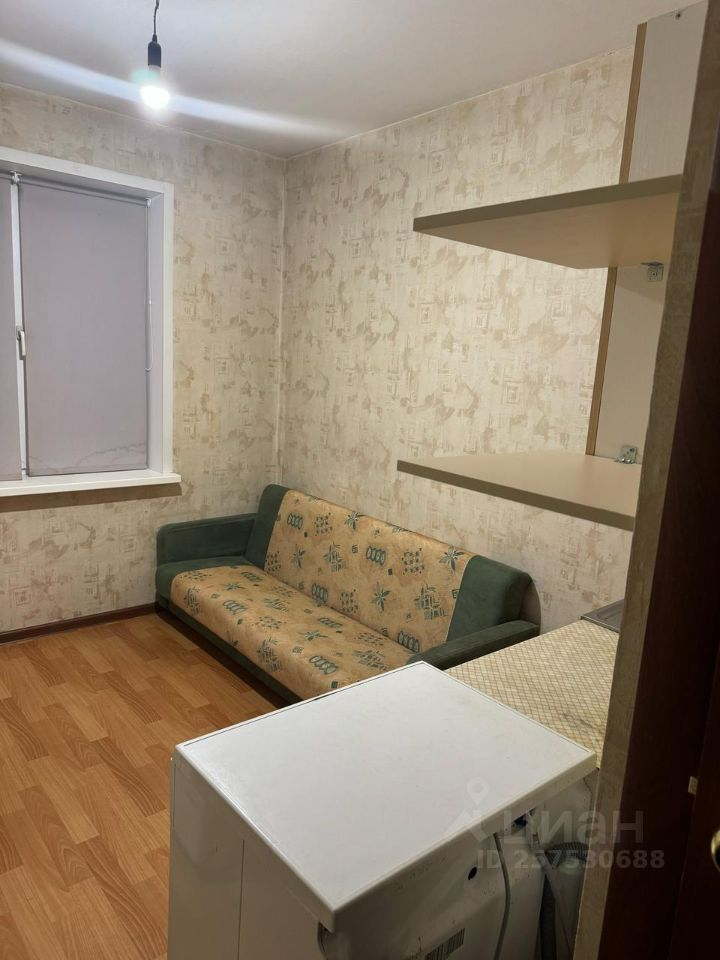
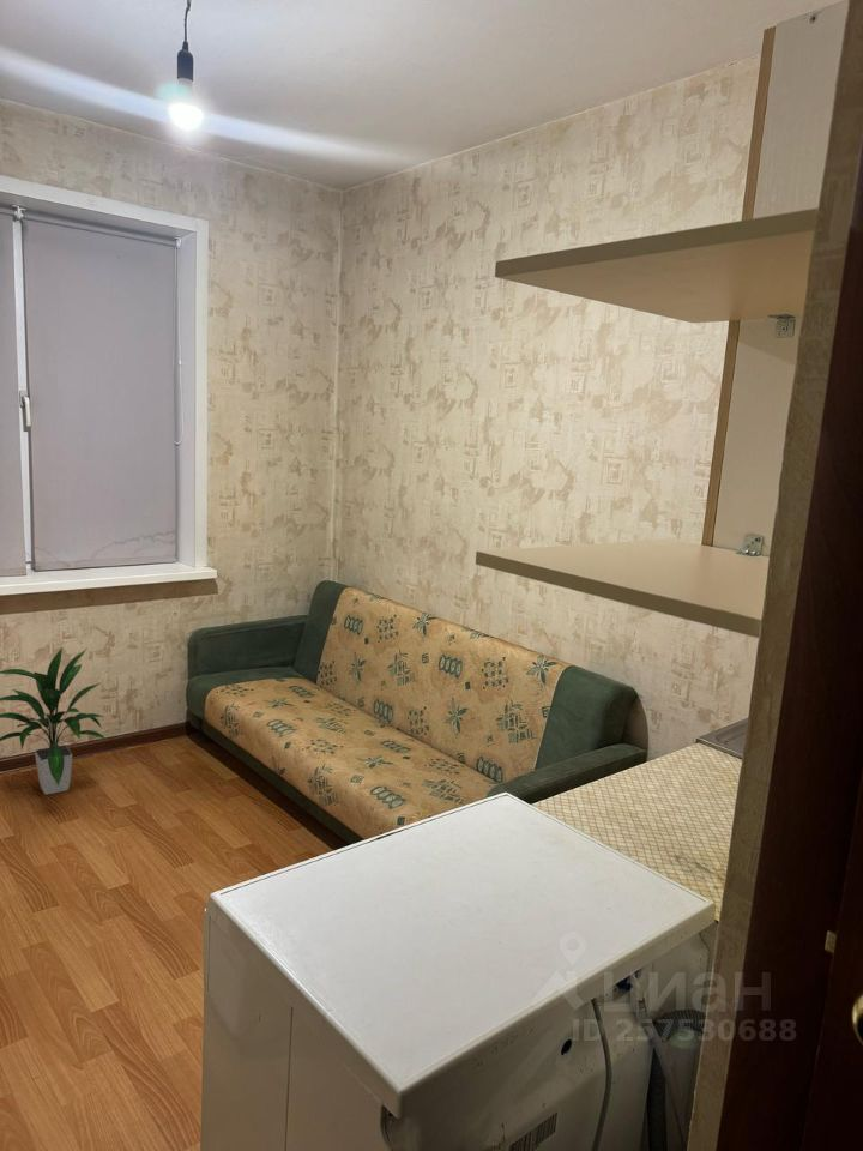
+ indoor plant [0,646,109,796]
